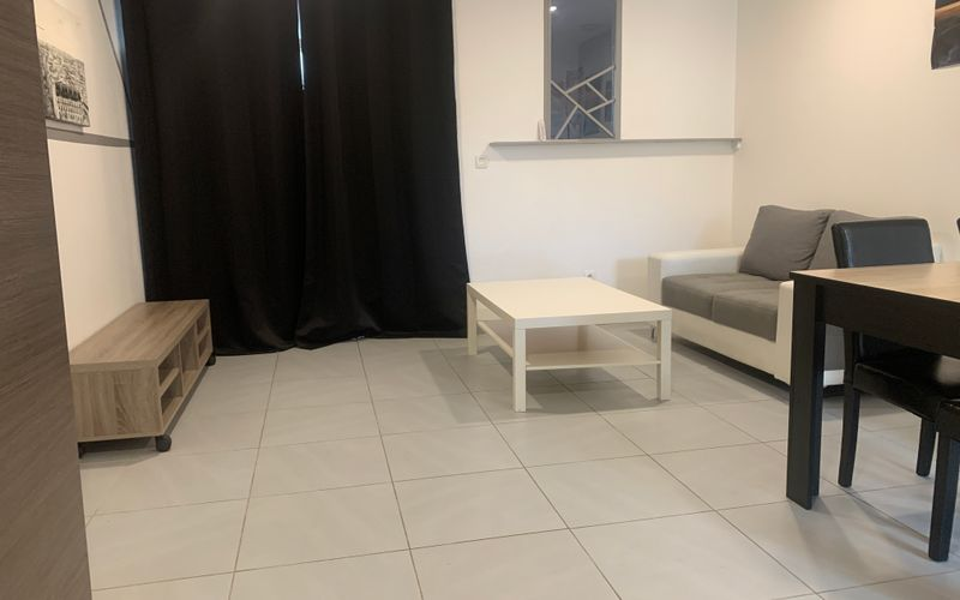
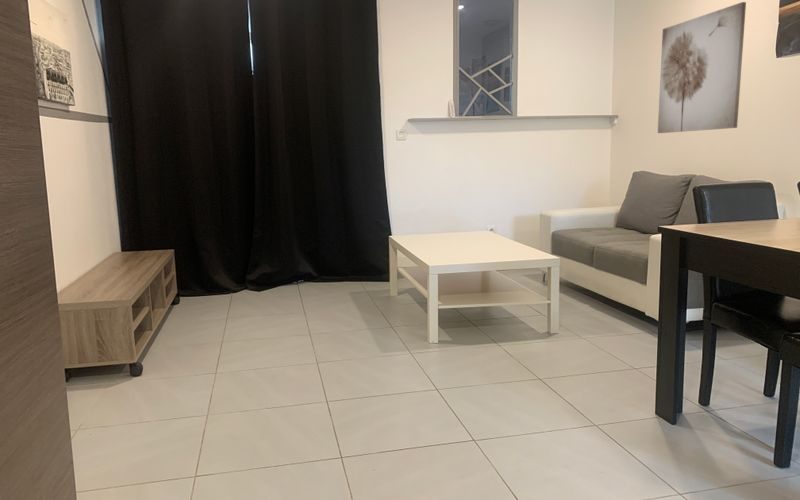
+ wall art [657,1,747,134]
